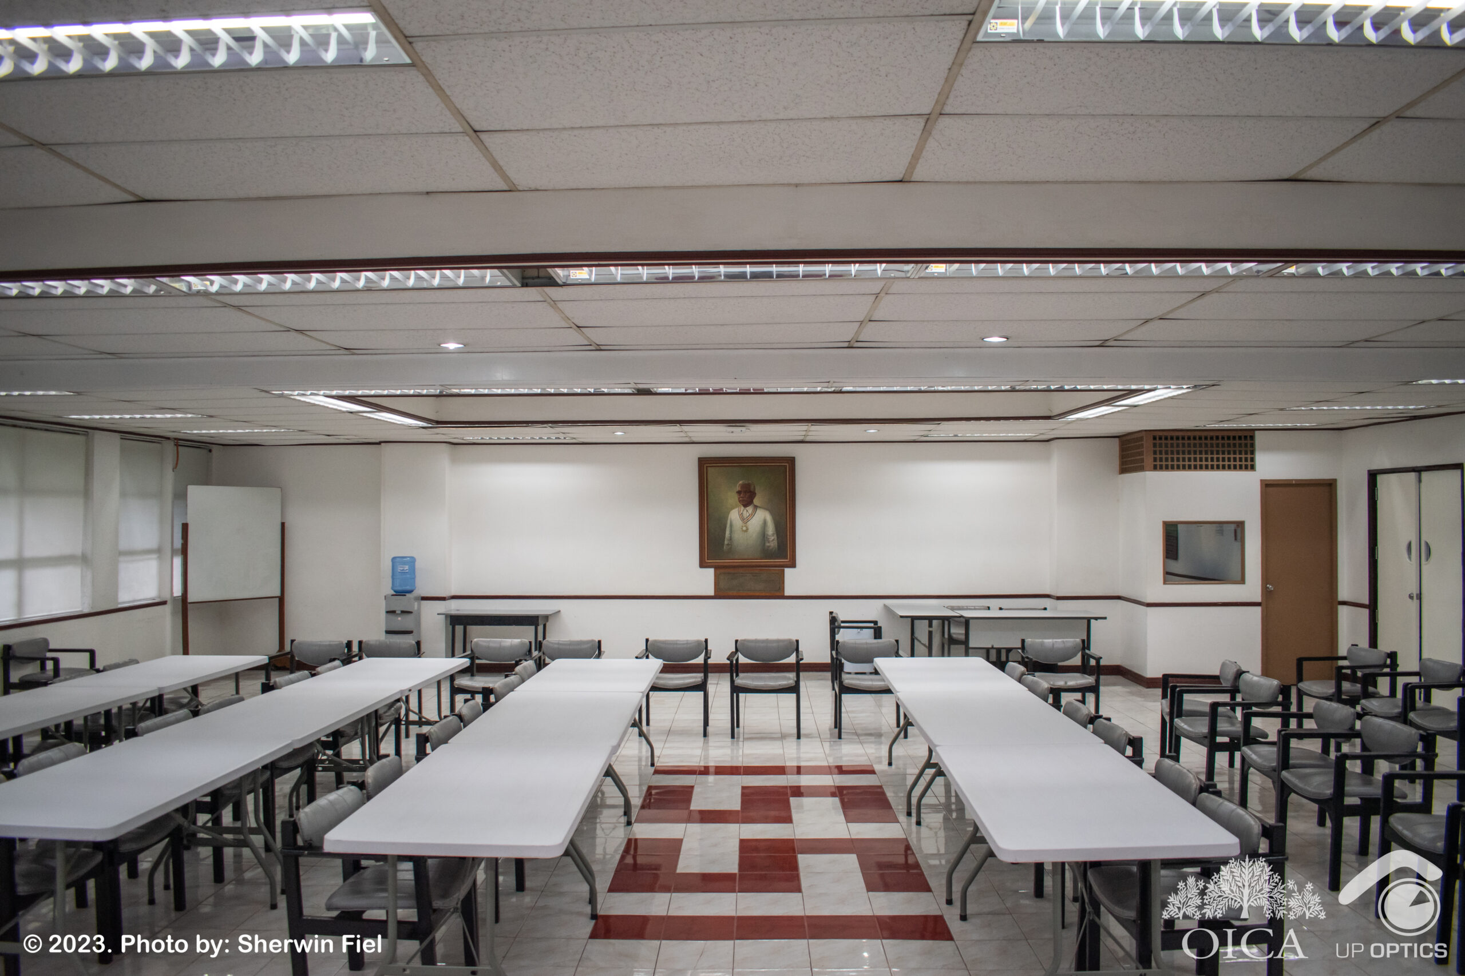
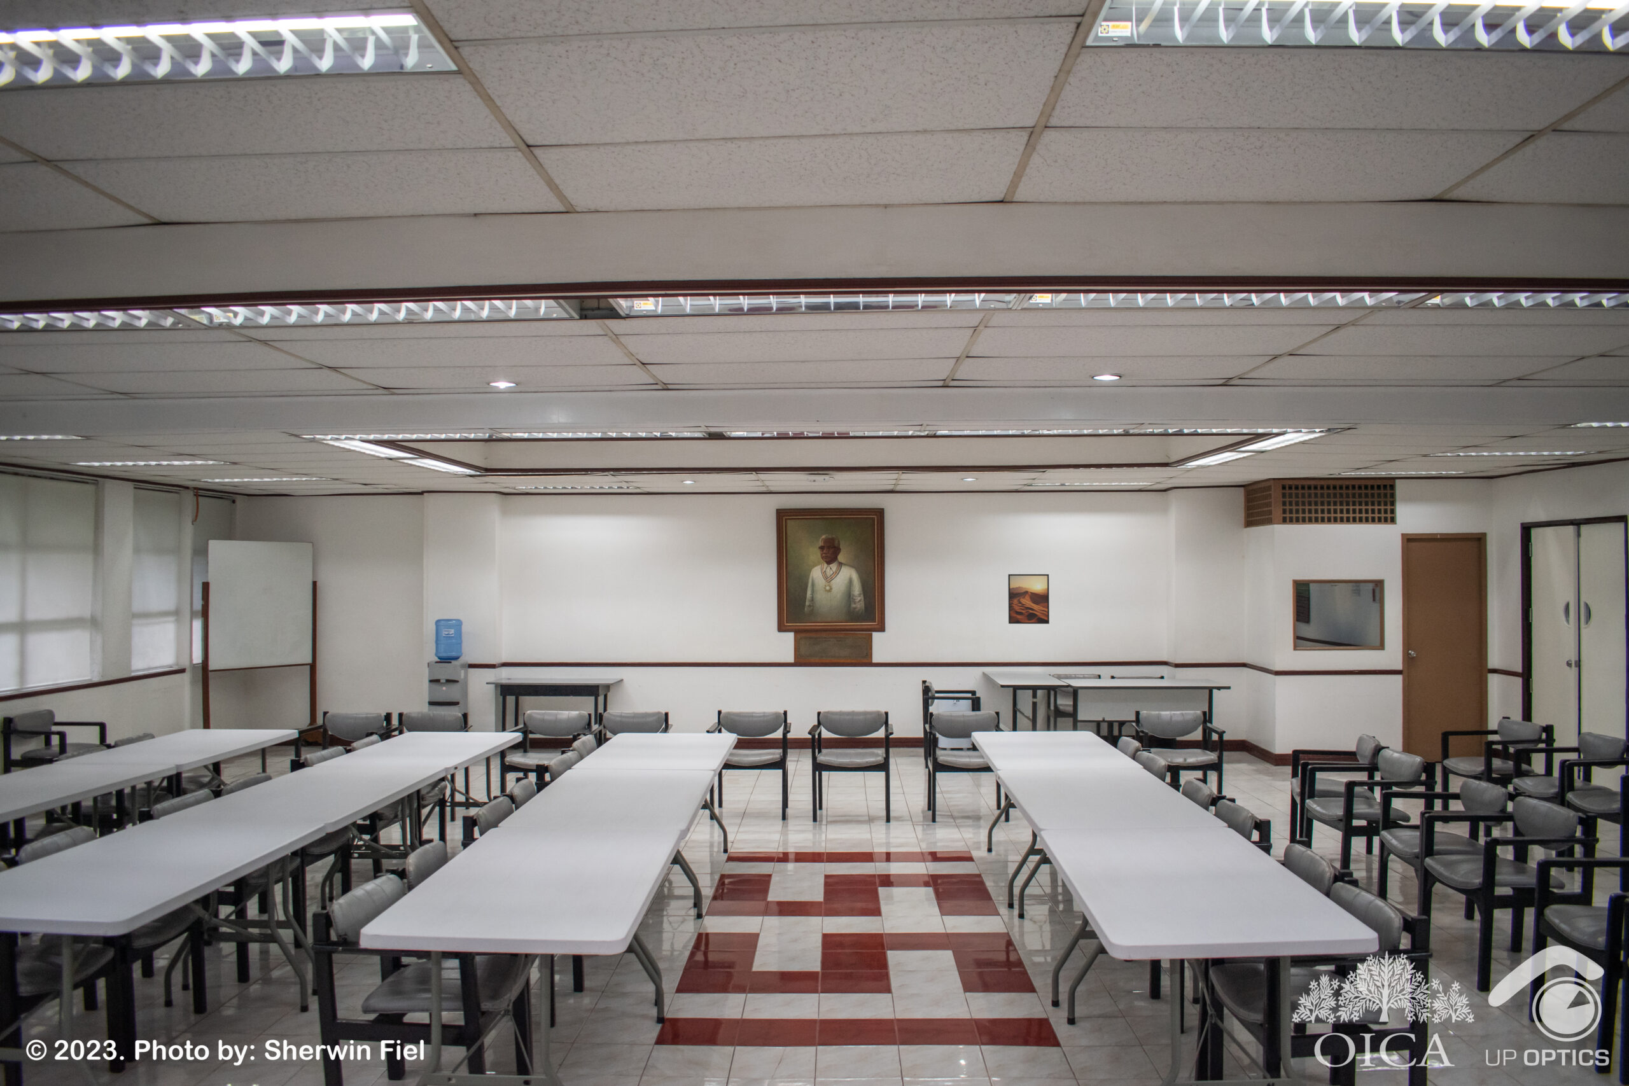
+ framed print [1007,573,1050,624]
